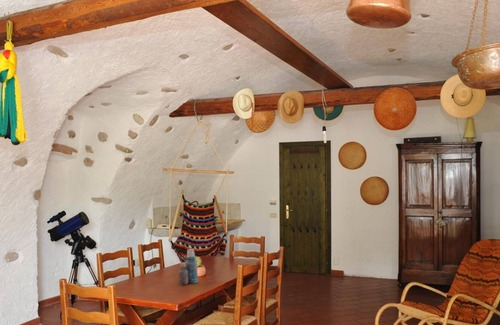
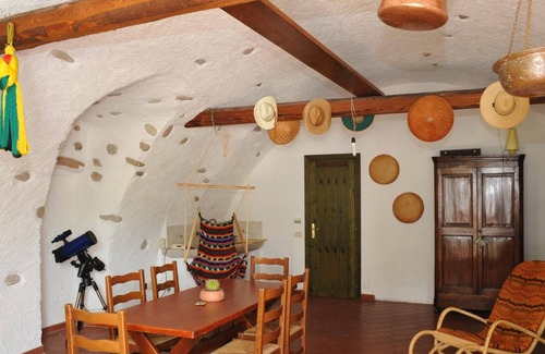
- bottle [178,248,199,286]
